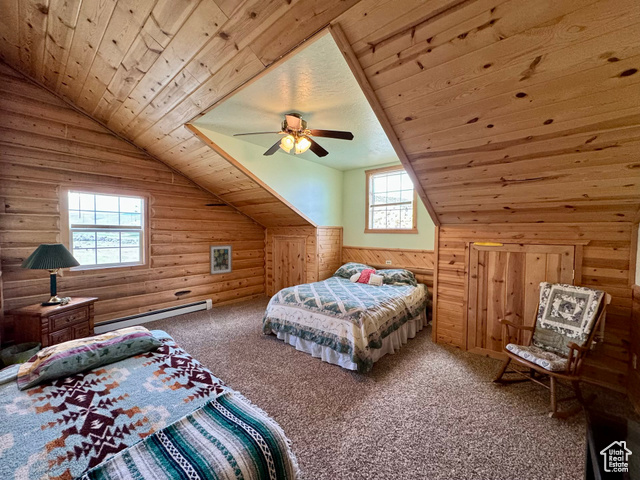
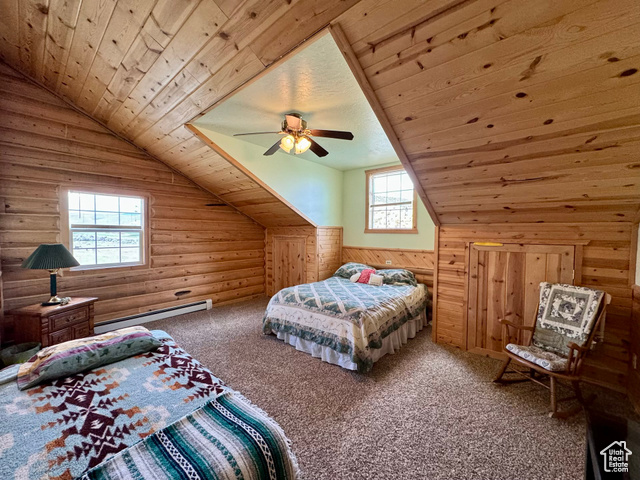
- wall art [208,243,233,277]
